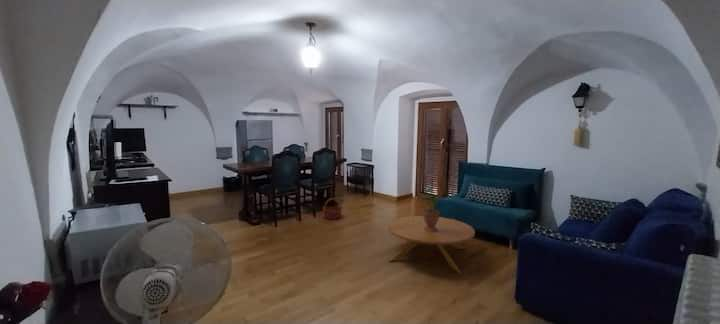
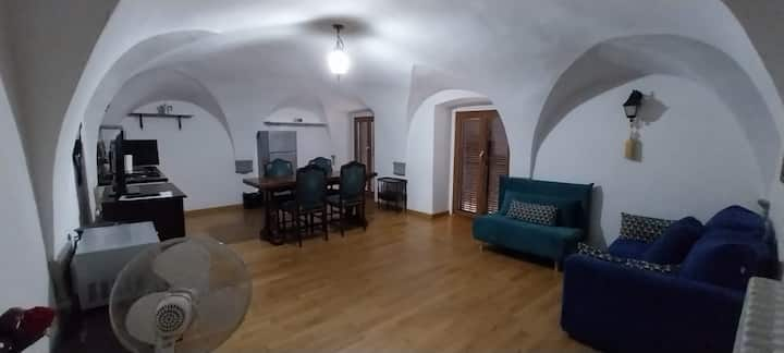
- potted plant [420,182,441,232]
- basket [322,197,343,220]
- coffee table [387,215,476,275]
